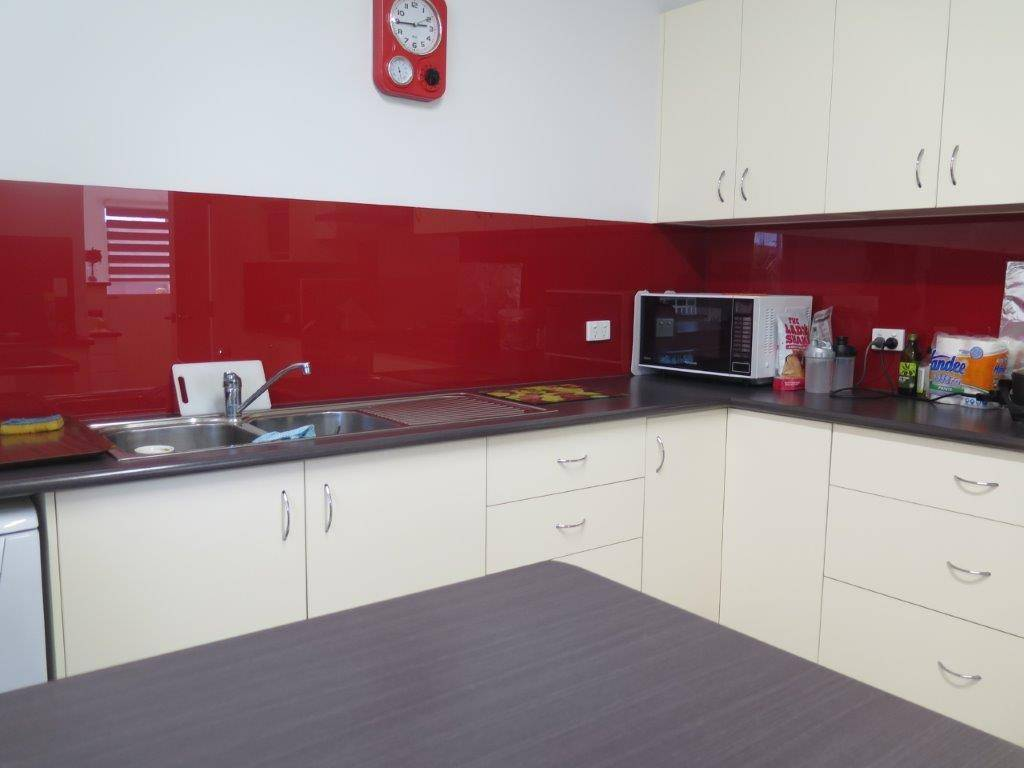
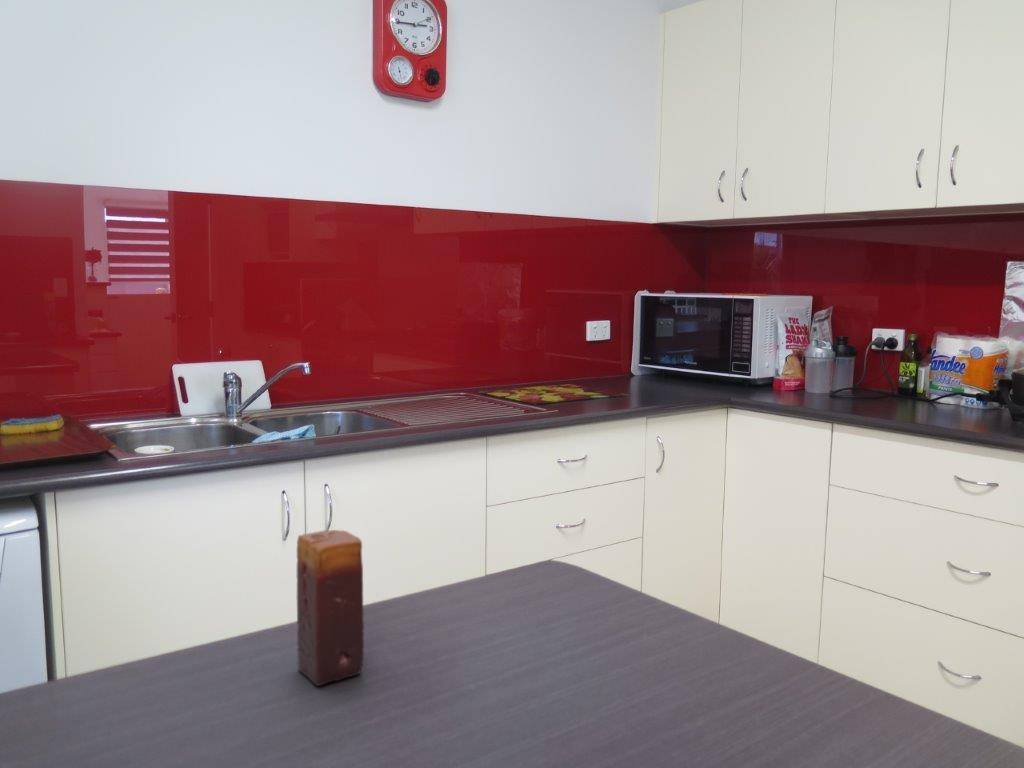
+ candle [296,529,365,687]
